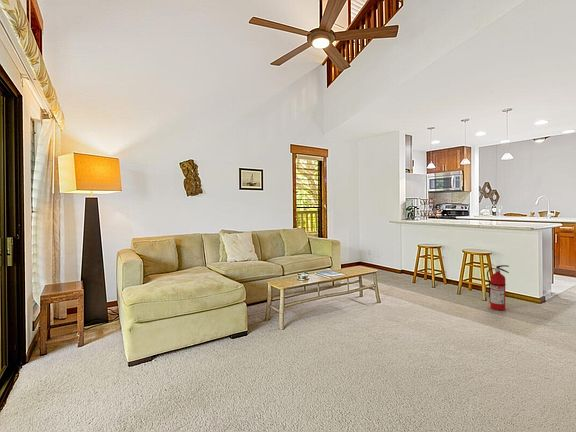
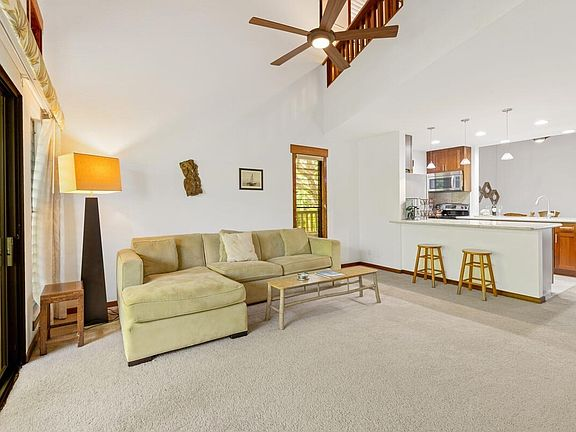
- fire extinguisher [486,264,510,311]
